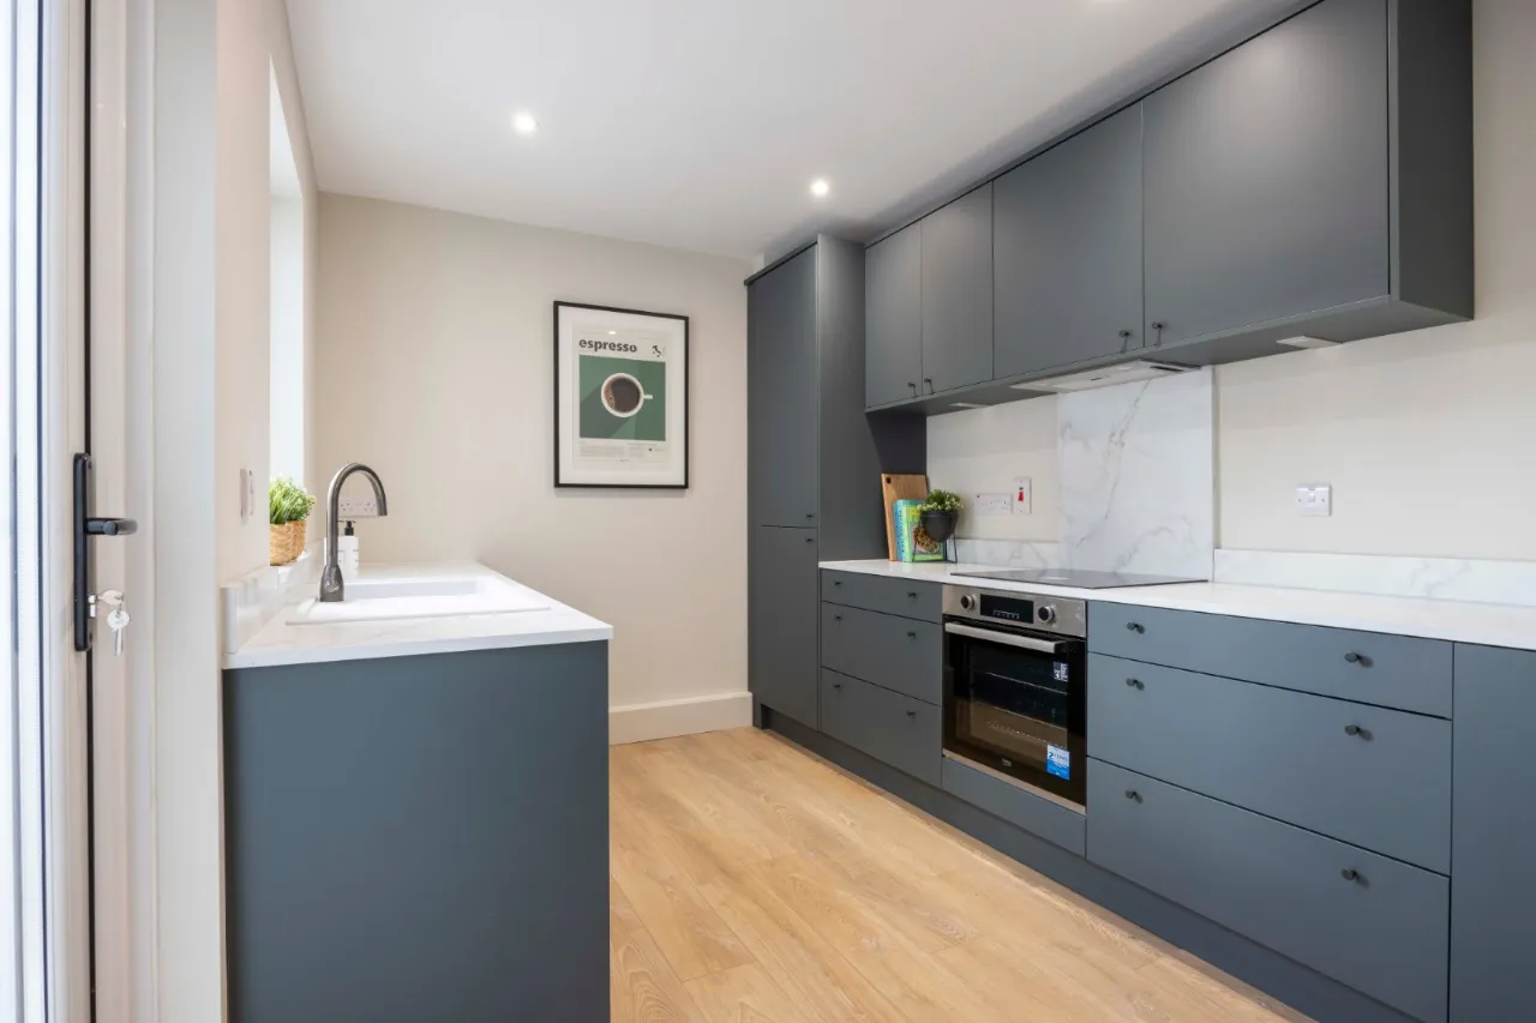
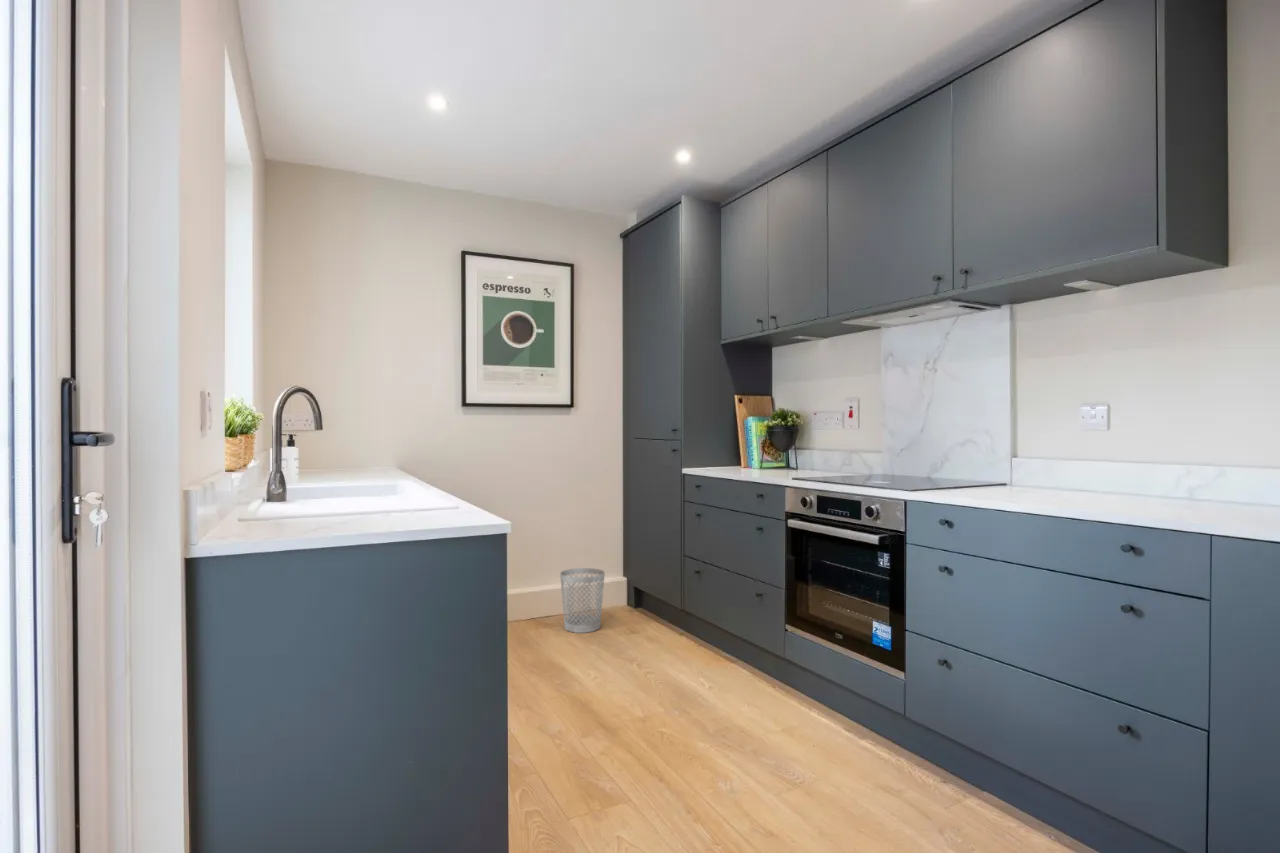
+ wastebasket [559,567,606,634]
